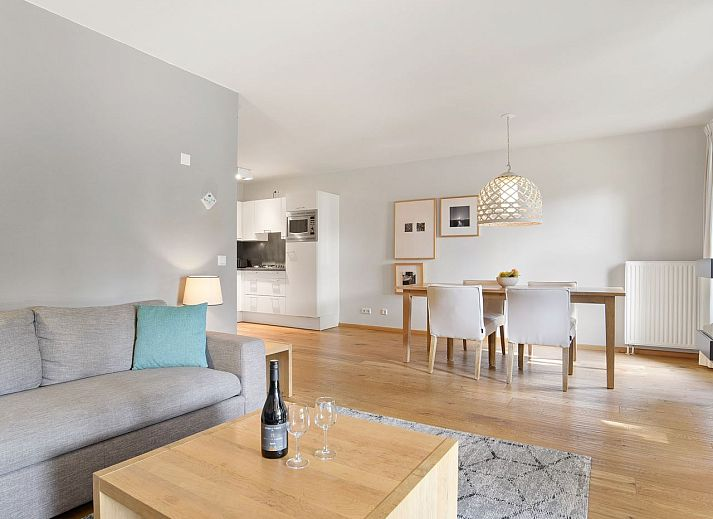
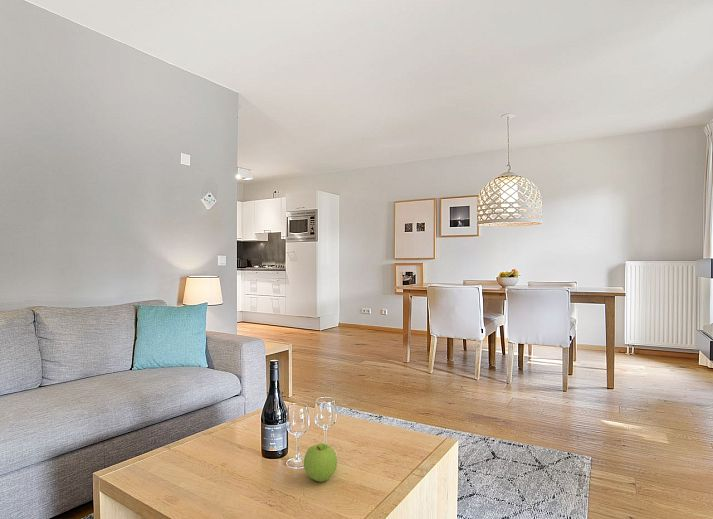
+ apple [303,443,338,483]
